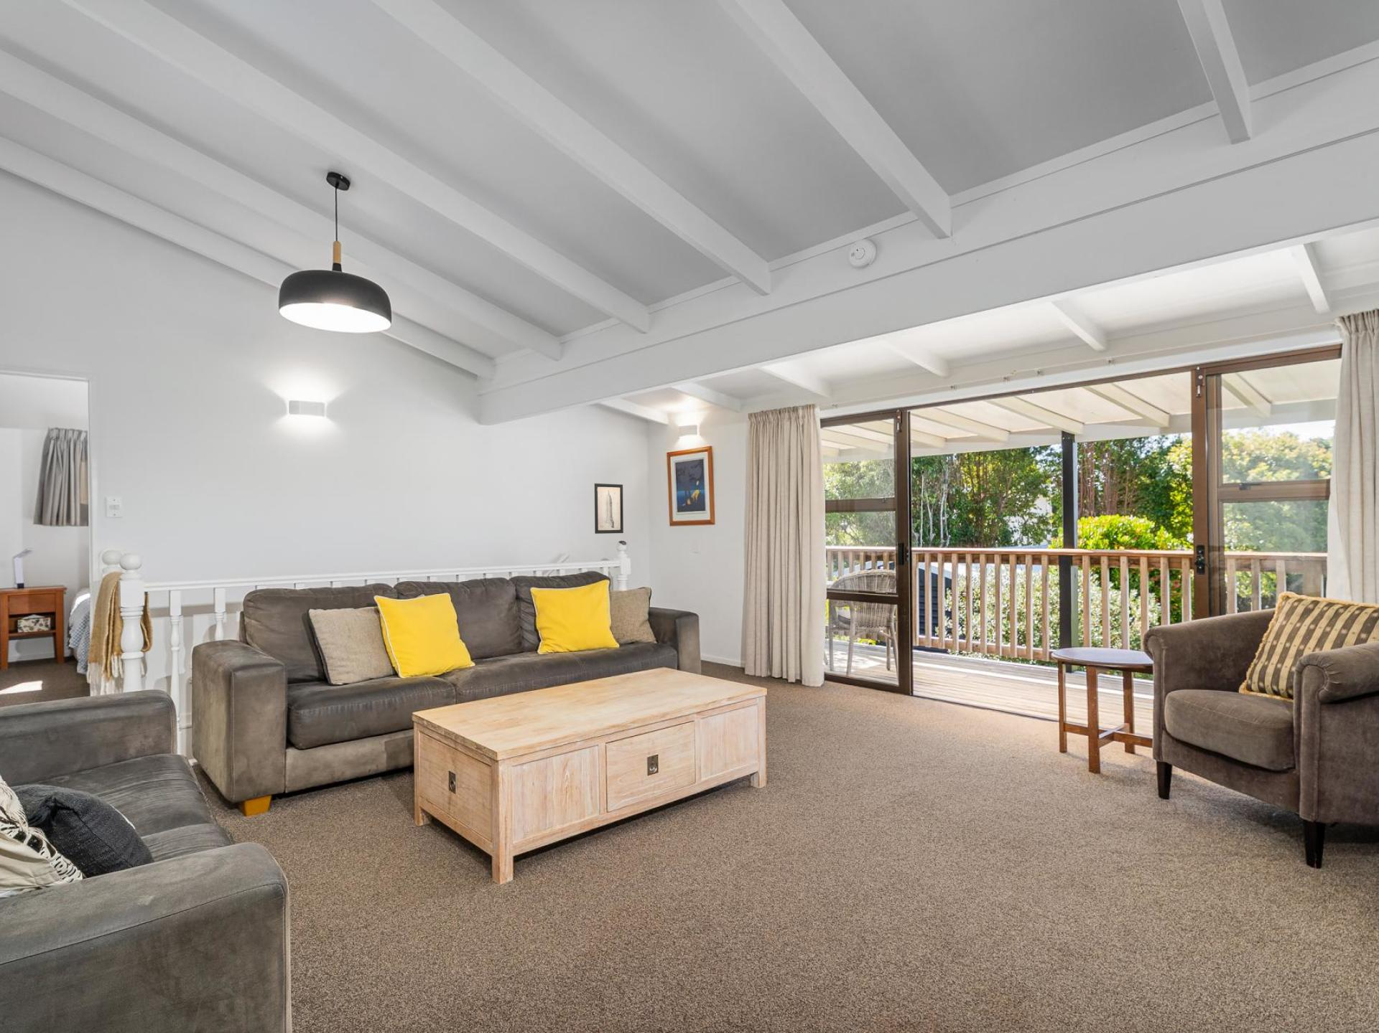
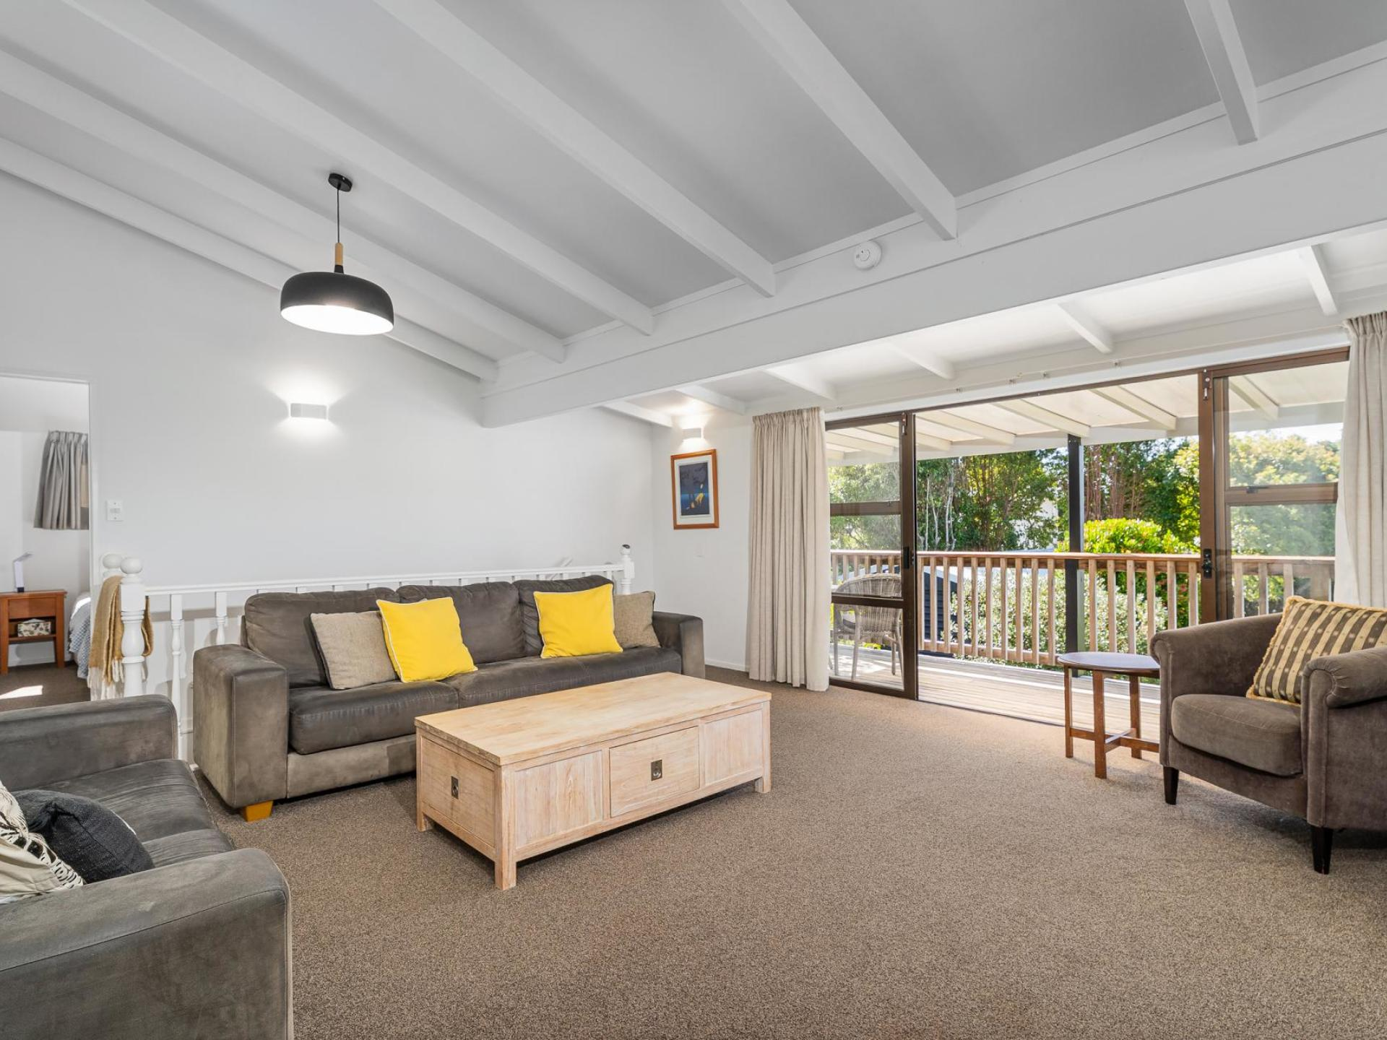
- wall art [594,483,624,535]
